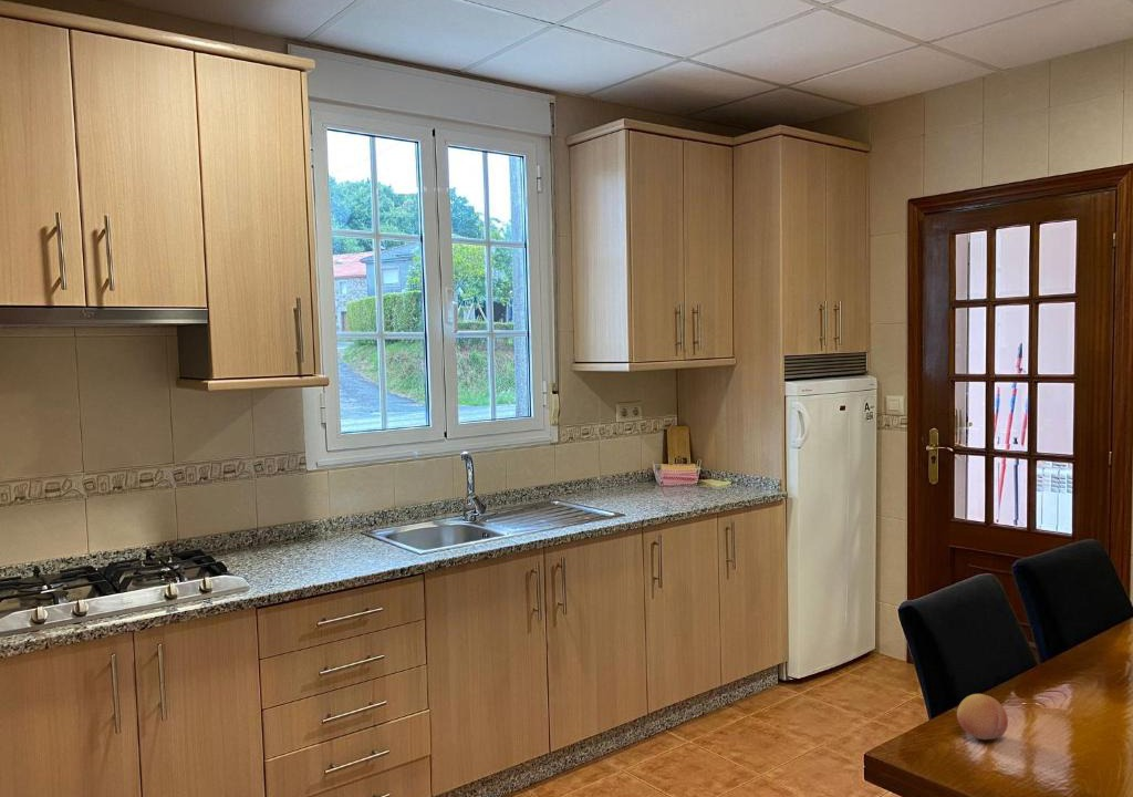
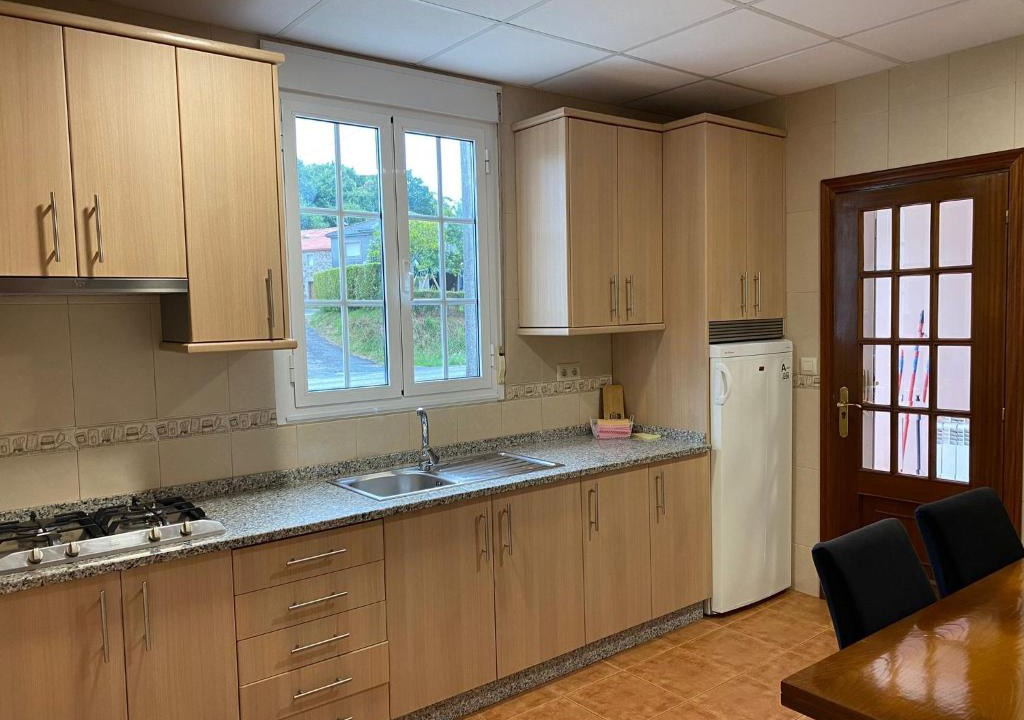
- fruit [956,693,1009,741]
